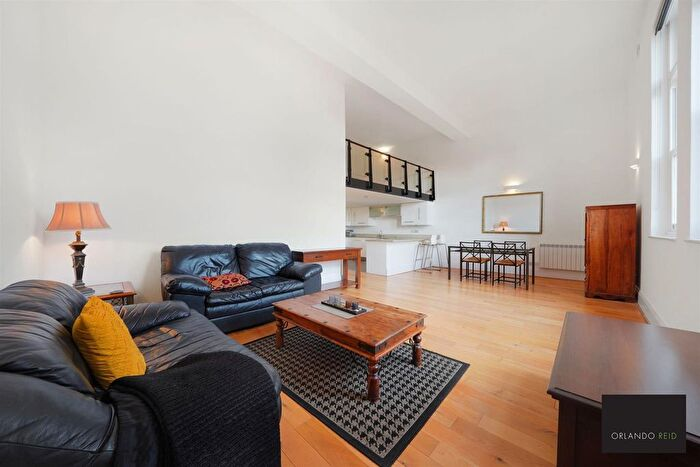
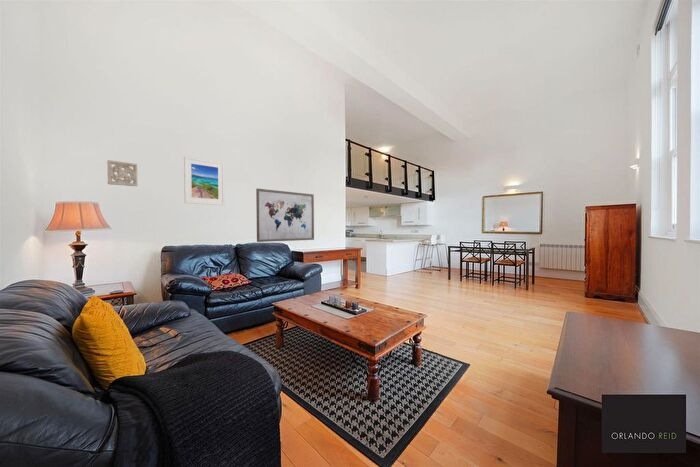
+ wall ornament [106,159,138,187]
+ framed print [183,156,225,206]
+ wall art [255,188,315,243]
